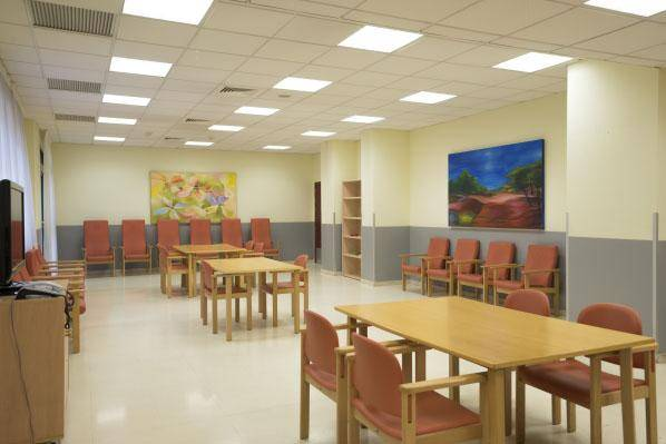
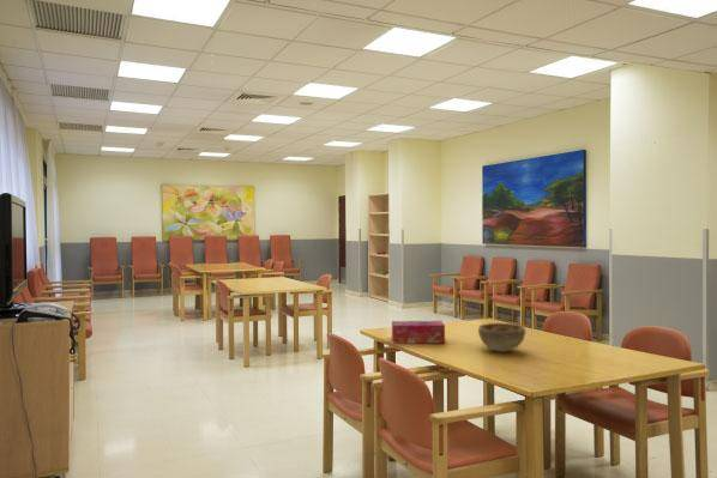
+ tissue box [391,320,446,345]
+ decorative bowl [477,322,526,352]
